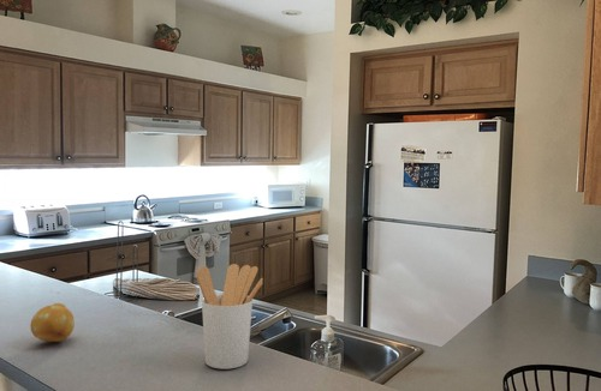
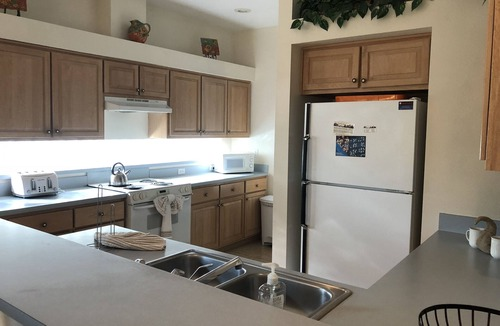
- utensil holder [195,263,263,371]
- fruit [29,302,76,343]
